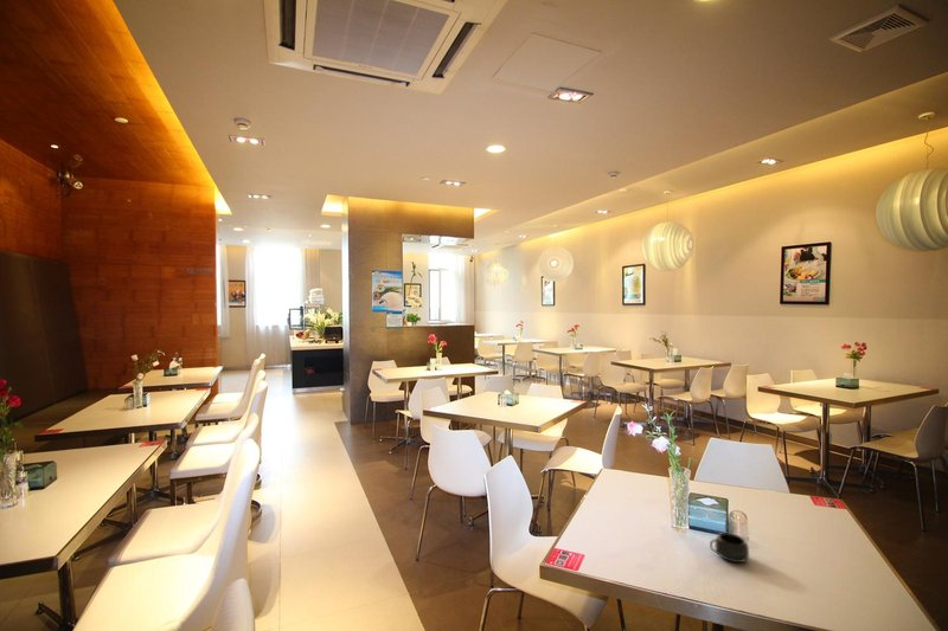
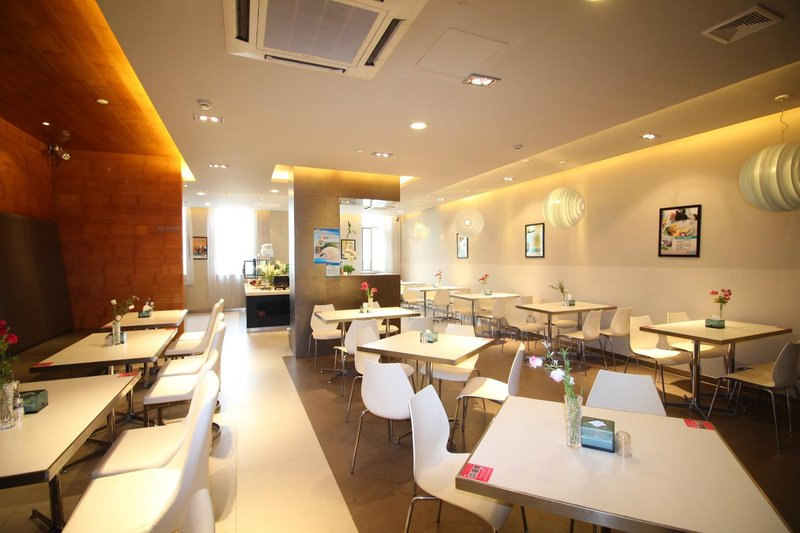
- mug [709,532,750,564]
